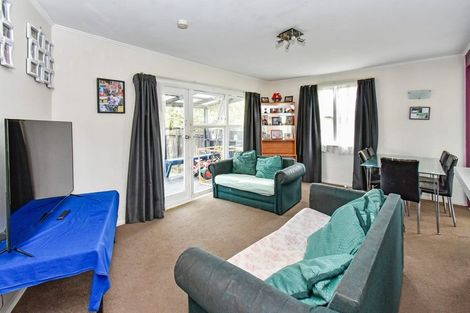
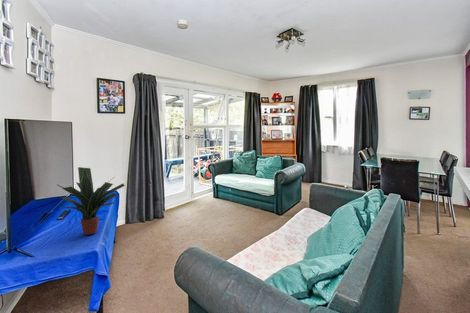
+ potted plant [56,166,126,236]
